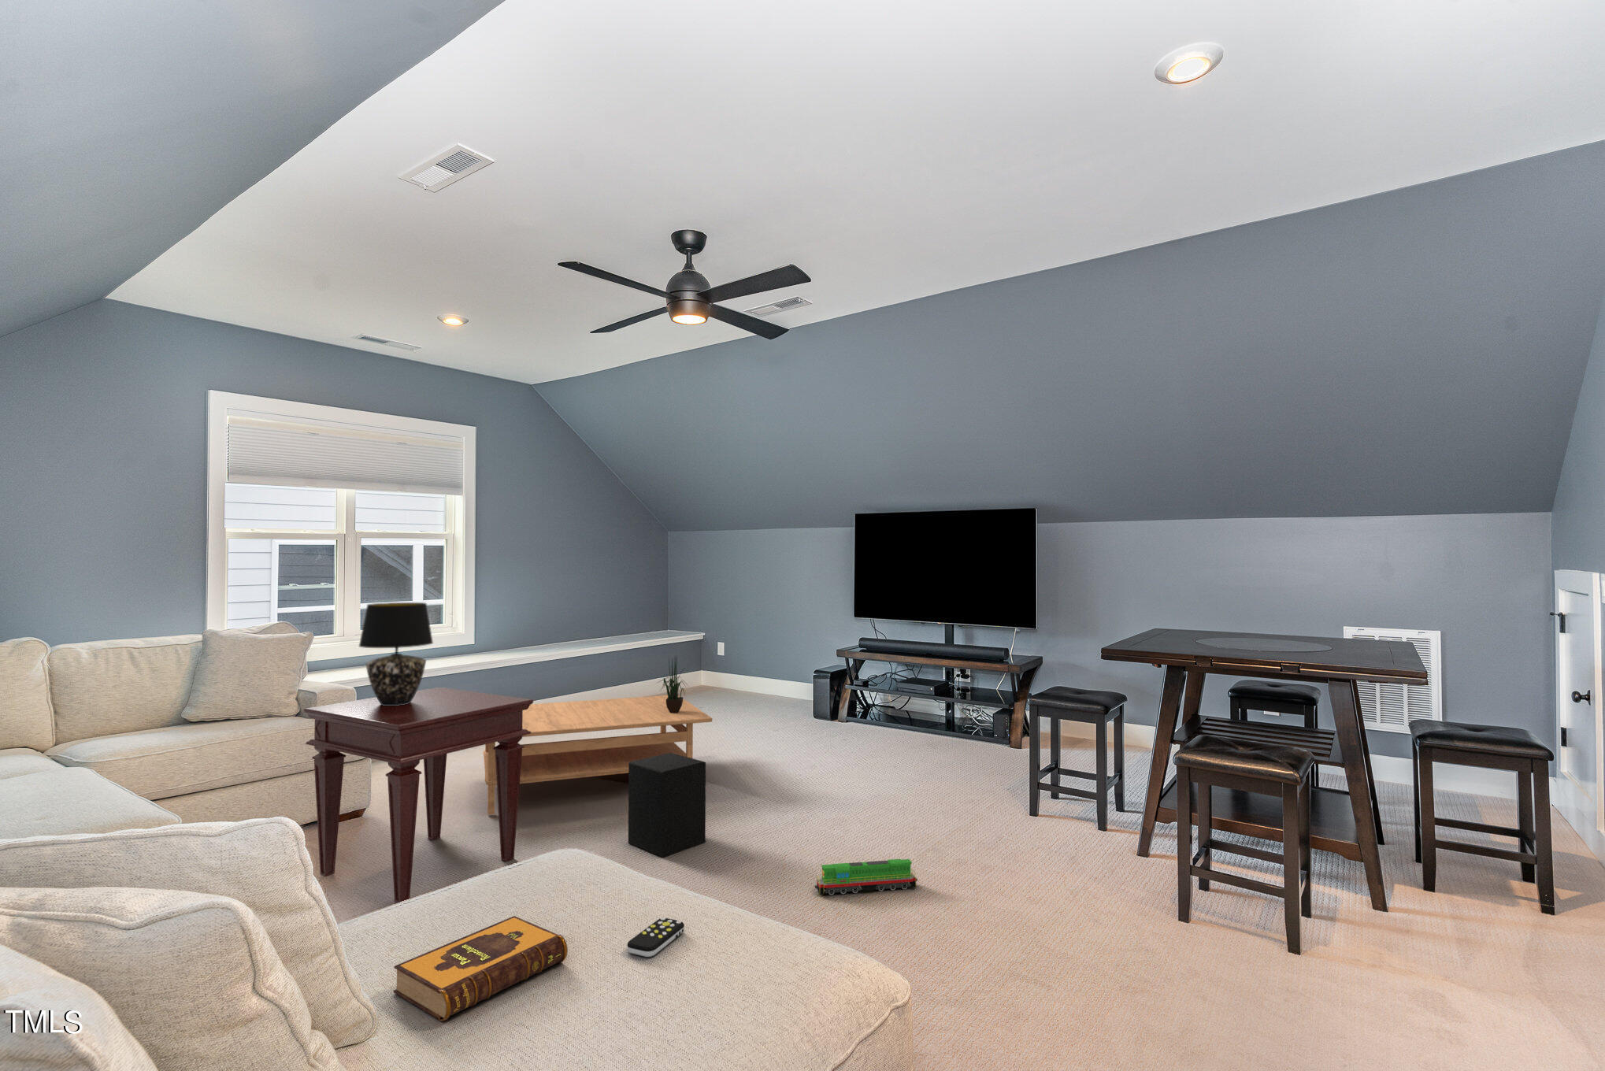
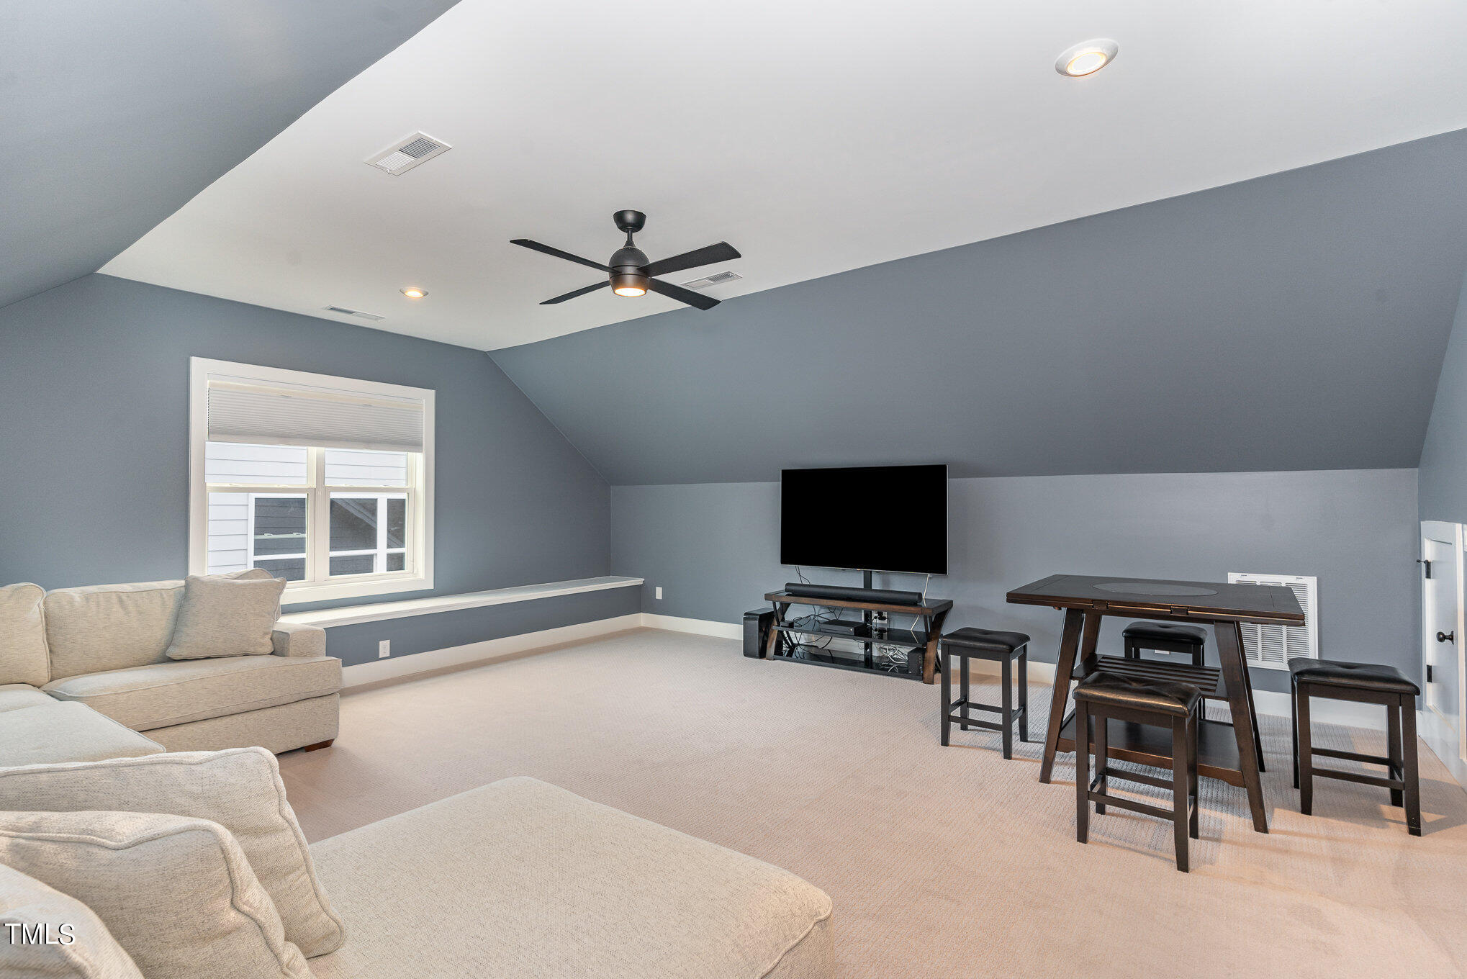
- table lamp [357,601,434,705]
- speaker [627,753,706,858]
- hardback book [393,916,569,1022]
- coffee table [483,694,712,815]
- remote control [626,917,685,957]
- toy train [814,858,918,895]
- side table [304,686,534,904]
- potted plant [655,656,688,712]
